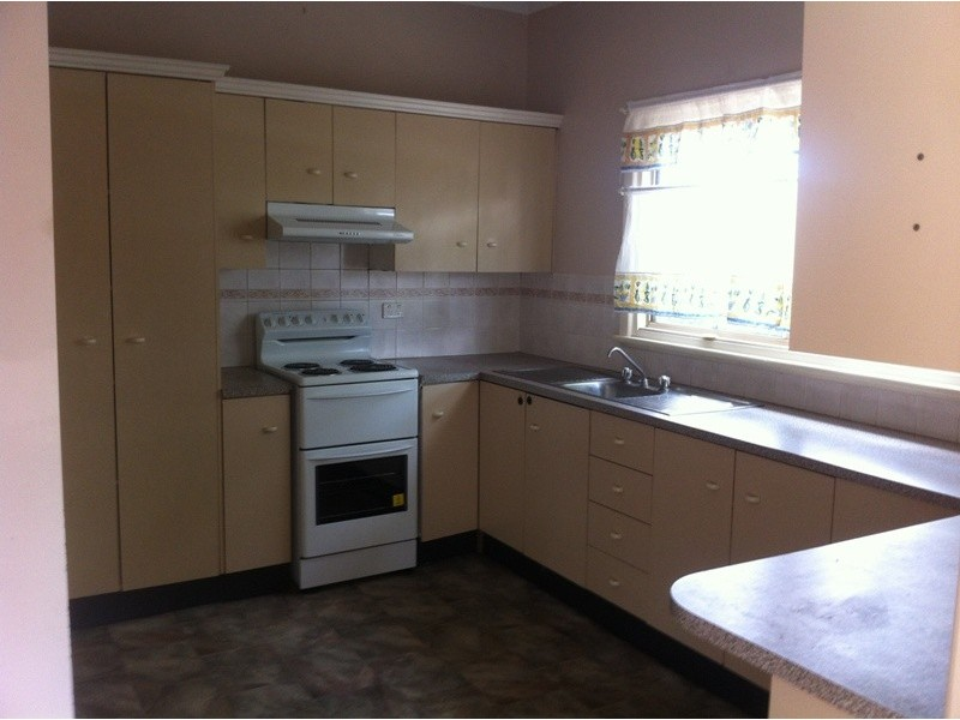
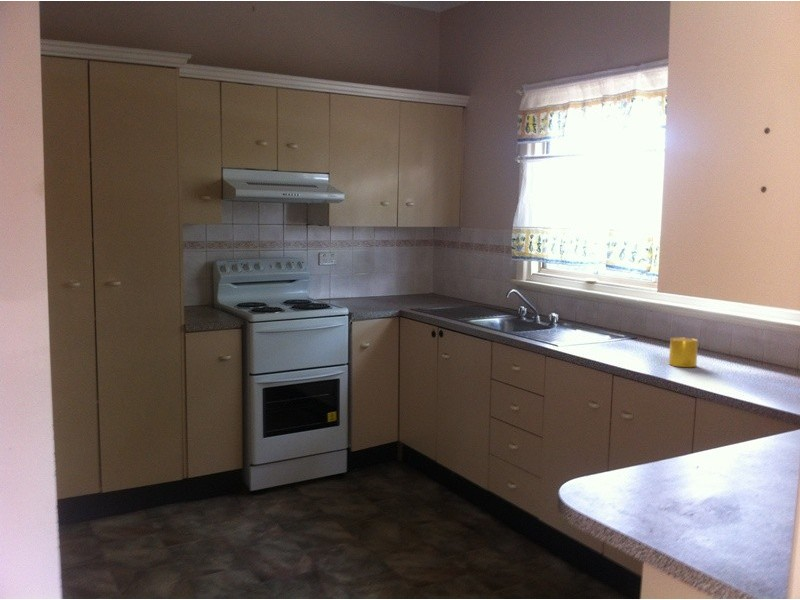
+ cup [668,336,699,368]
